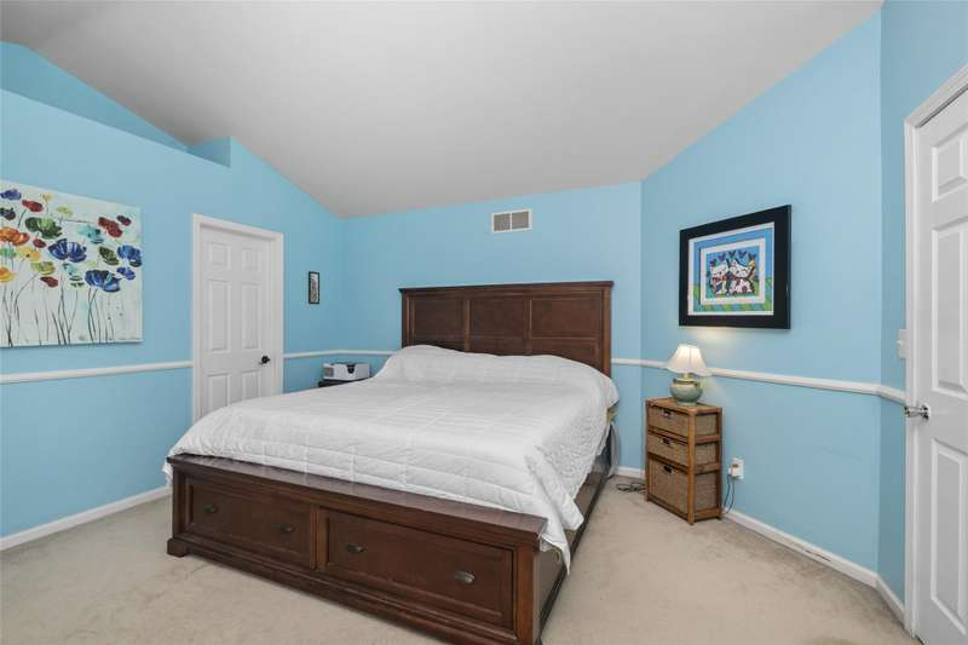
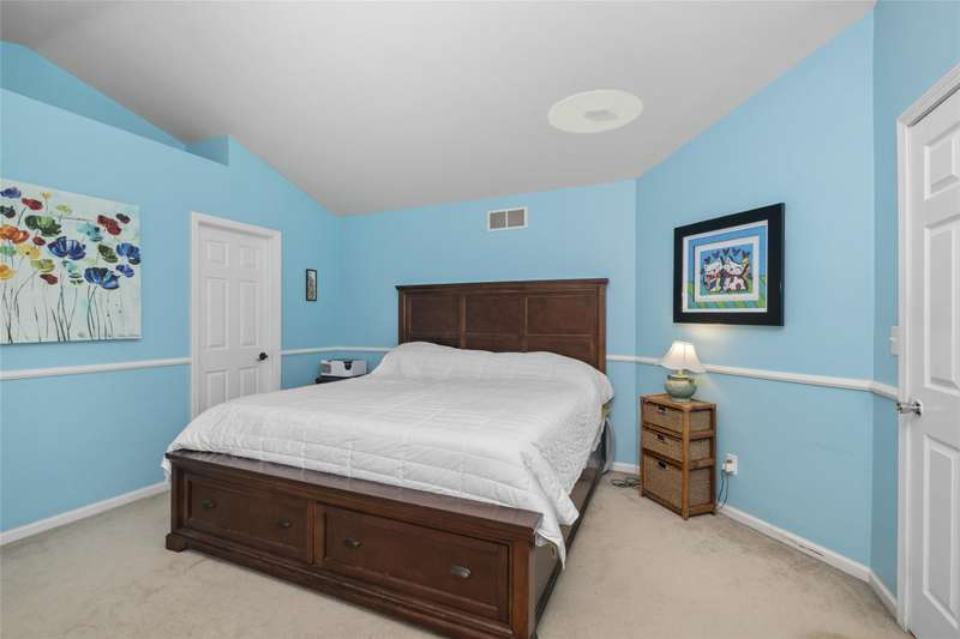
+ ceiling light [547,89,644,134]
